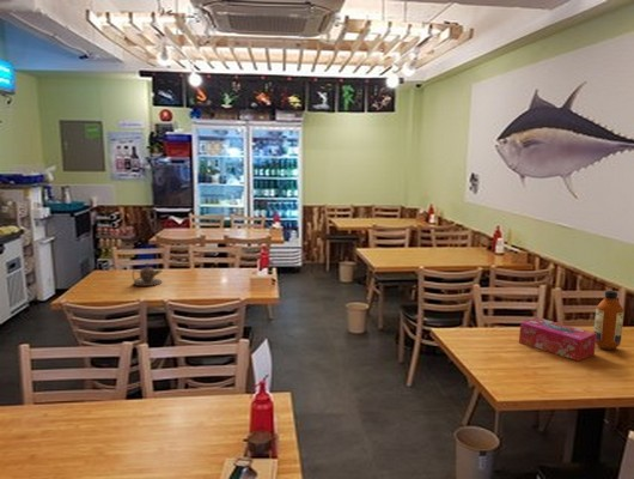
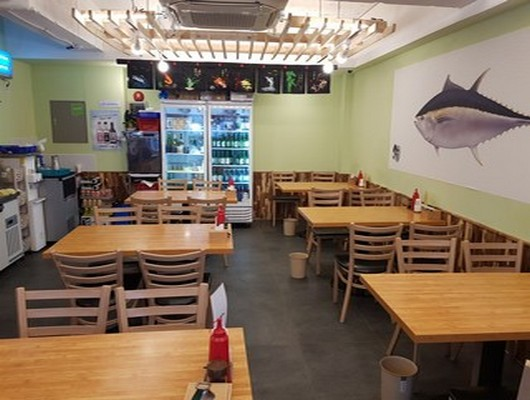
- bottle [593,290,626,351]
- teapot [132,262,163,287]
- tissue box [518,316,597,363]
